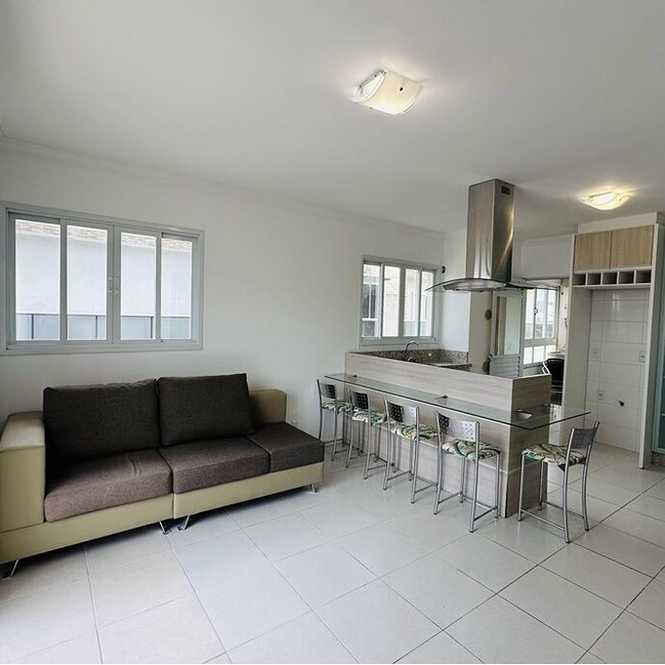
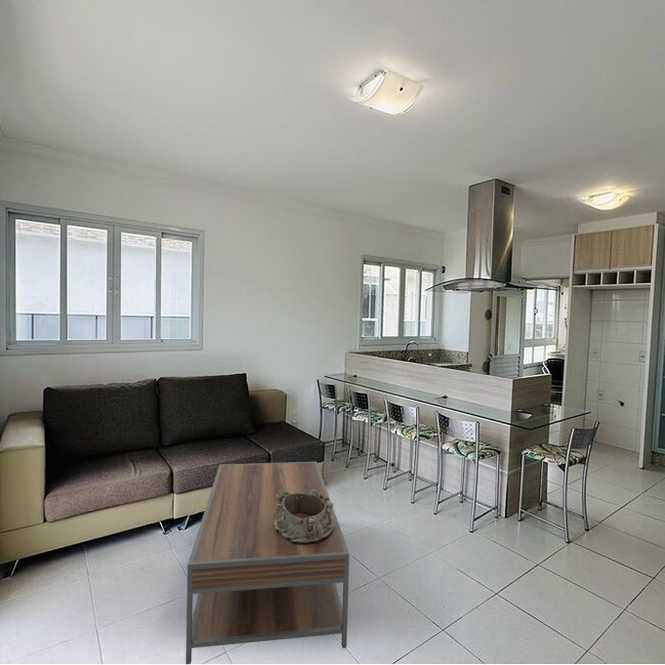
+ coffee table [185,461,350,665]
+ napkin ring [274,489,334,544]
